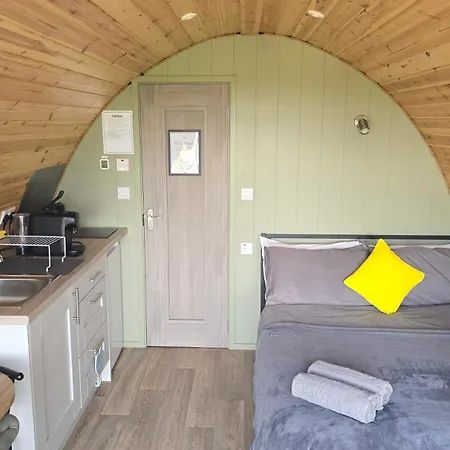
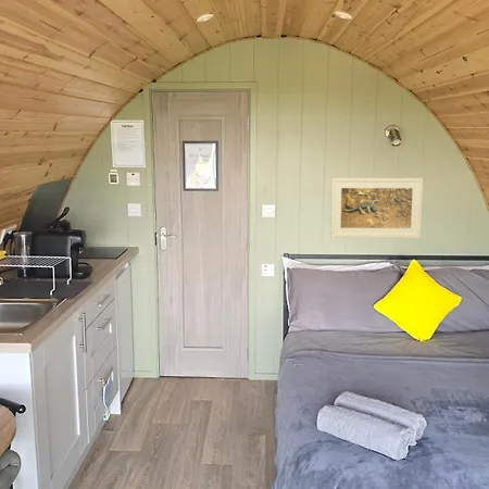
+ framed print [329,177,424,239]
